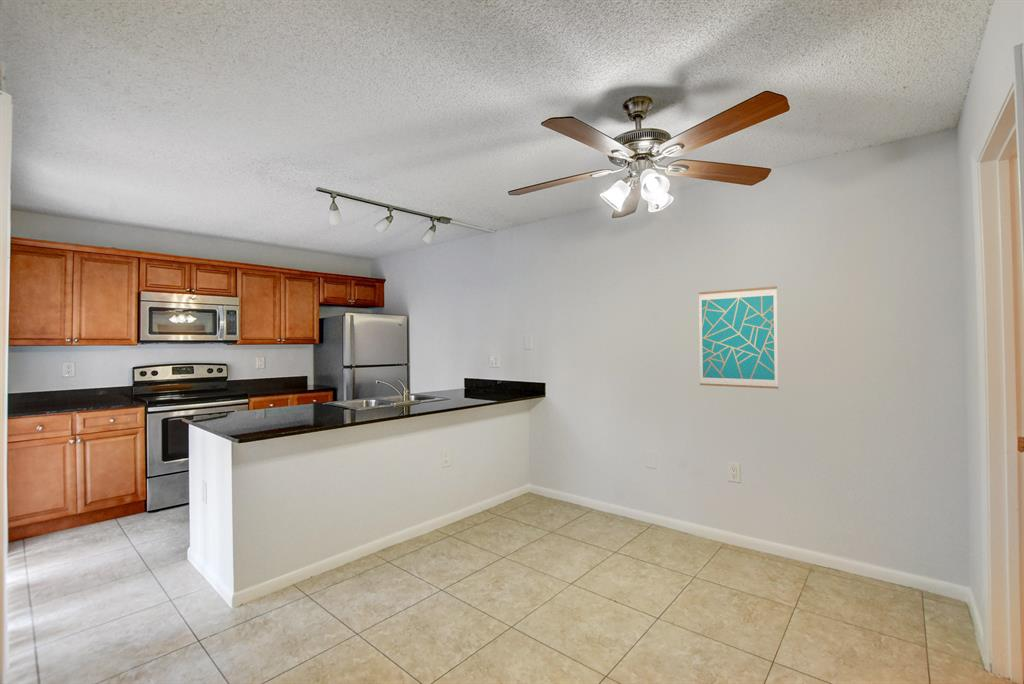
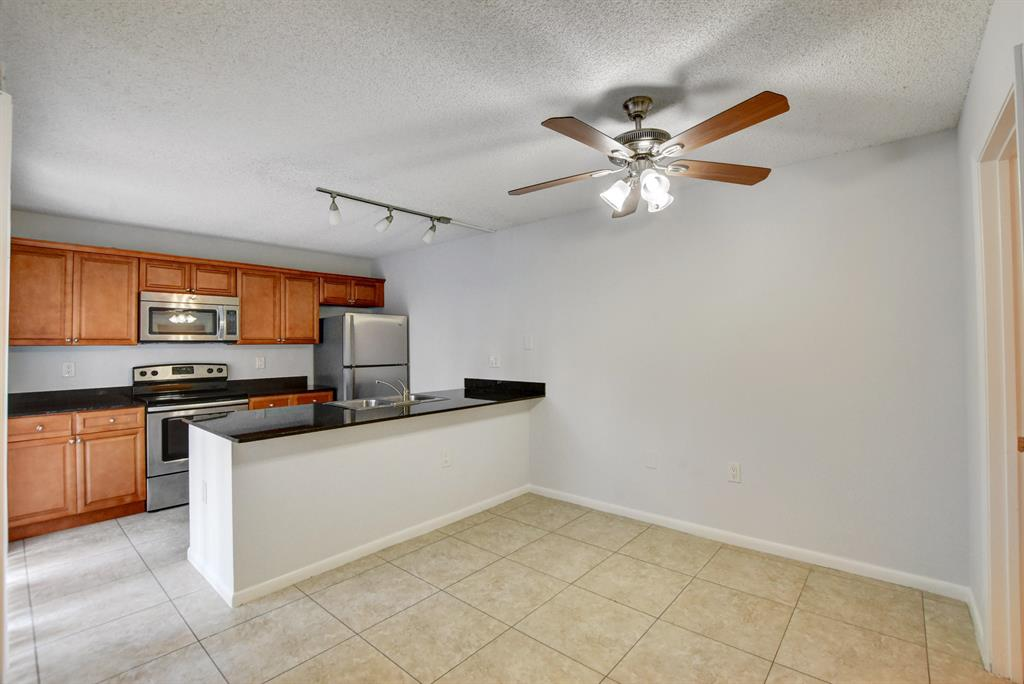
- wall art [698,285,779,390]
